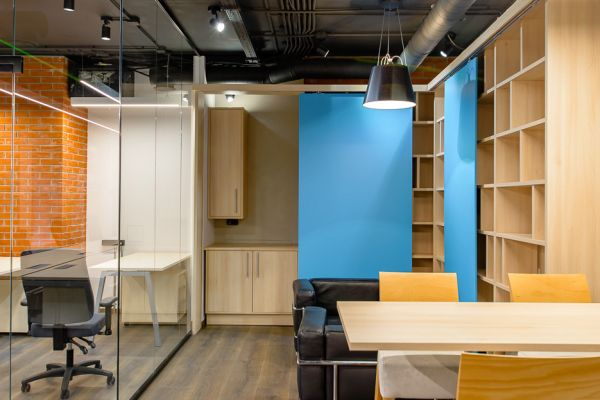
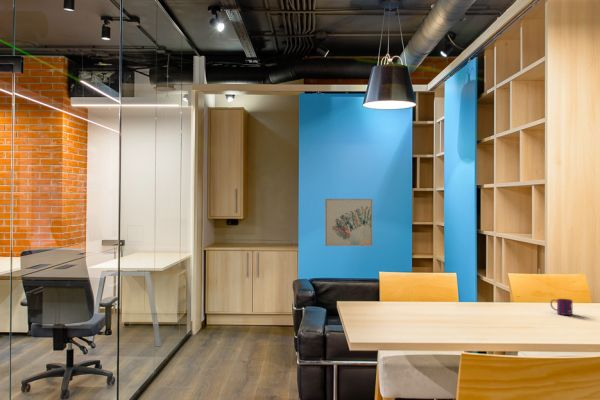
+ wall art [324,198,374,247]
+ mug [549,298,574,316]
